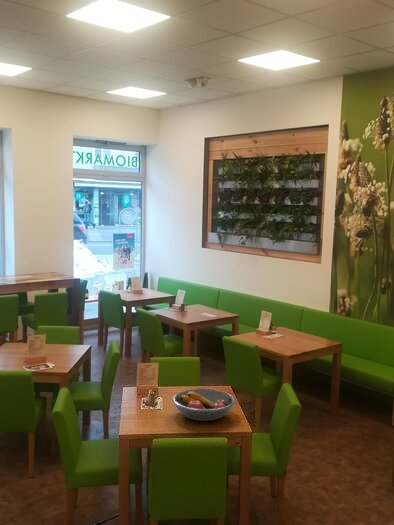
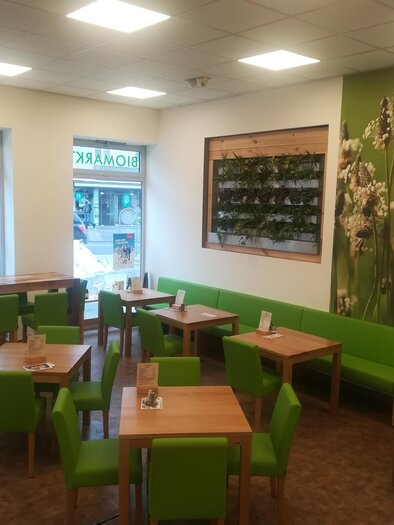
- fruit bowl [171,388,237,422]
